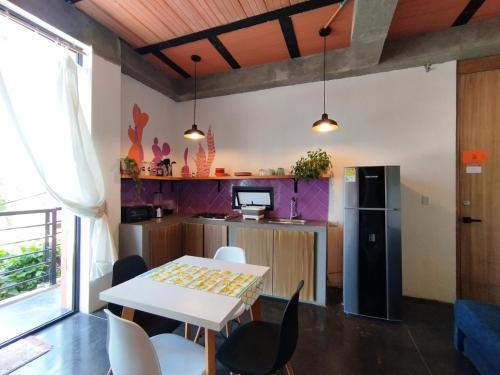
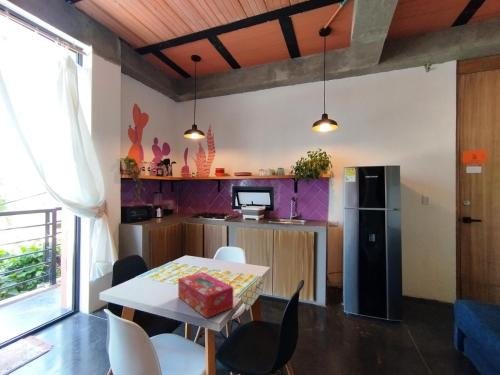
+ tissue box [177,271,234,319]
